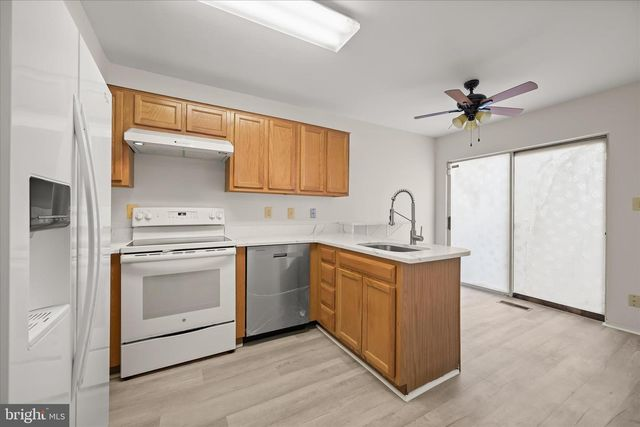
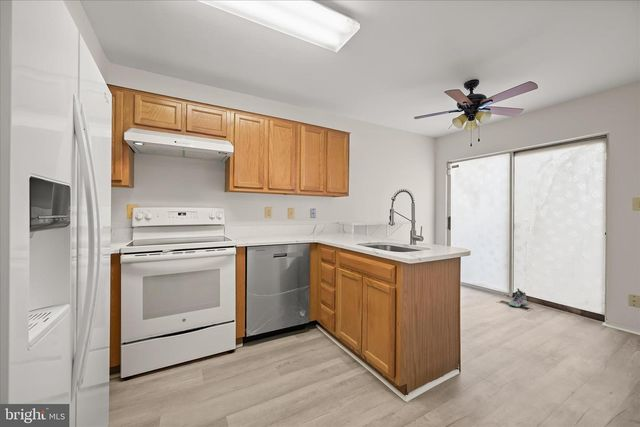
+ sneaker [508,287,528,308]
